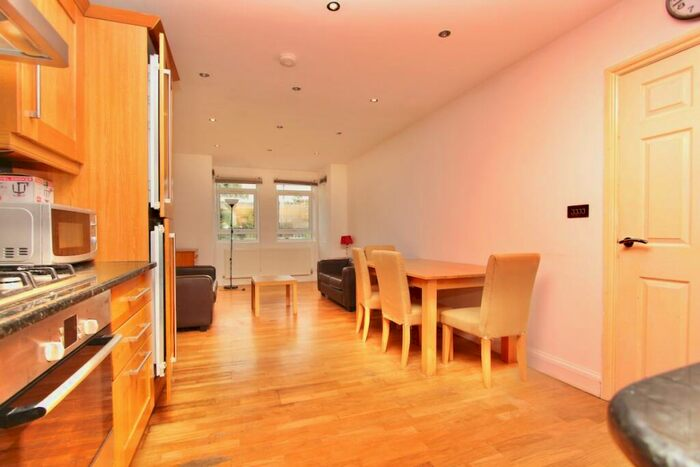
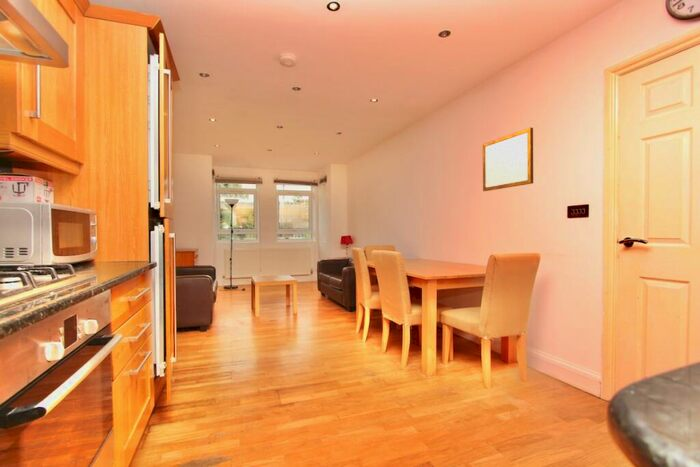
+ writing board [482,126,534,192]
